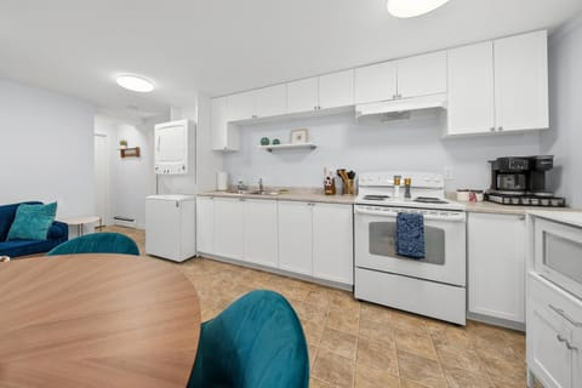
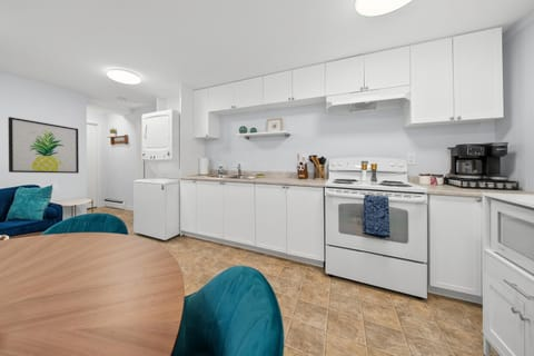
+ wall art [7,116,80,175]
